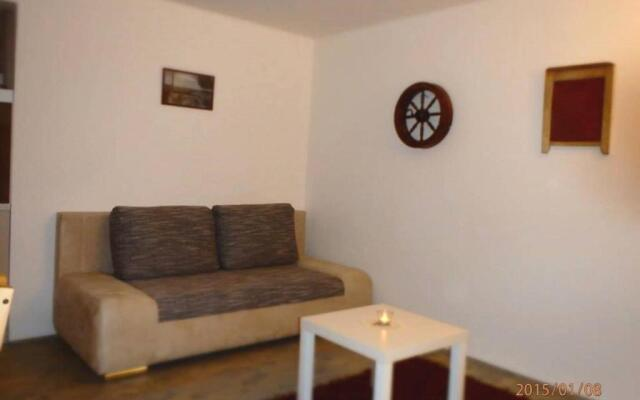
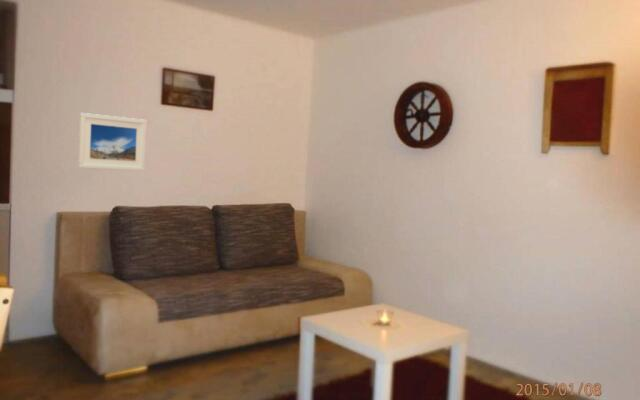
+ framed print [77,112,147,172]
